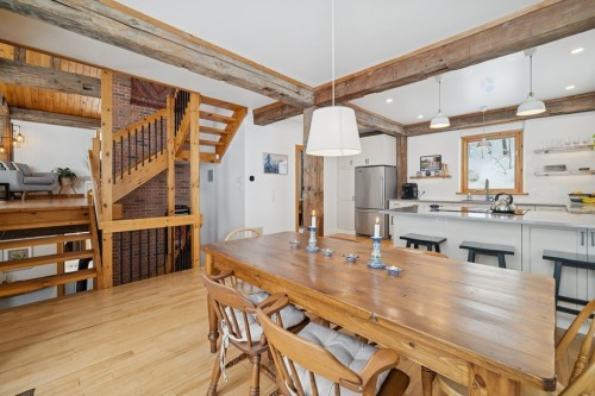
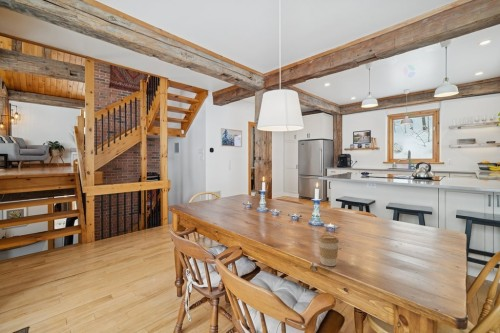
+ coffee cup [317,234,340,267]
